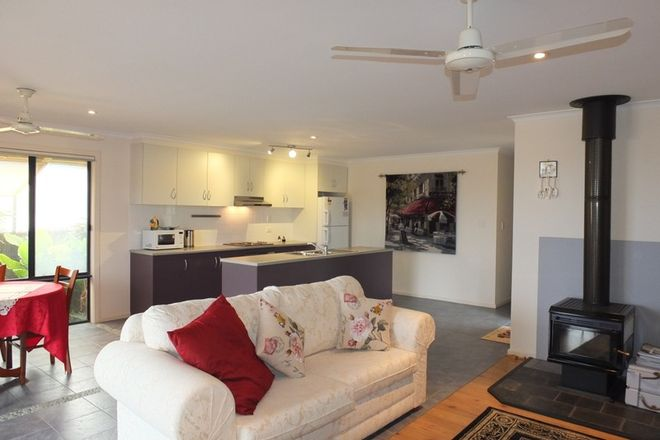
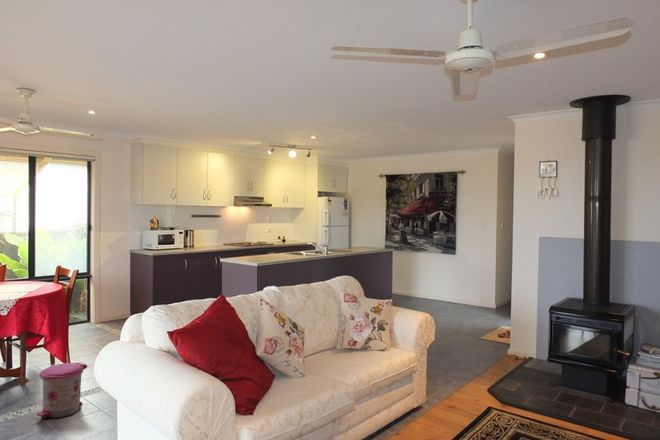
+ trash can [36,362,88,420]
